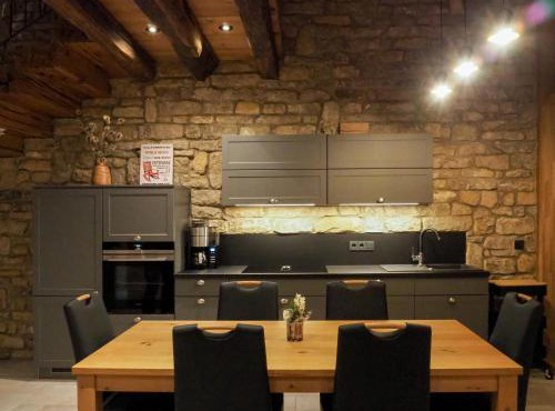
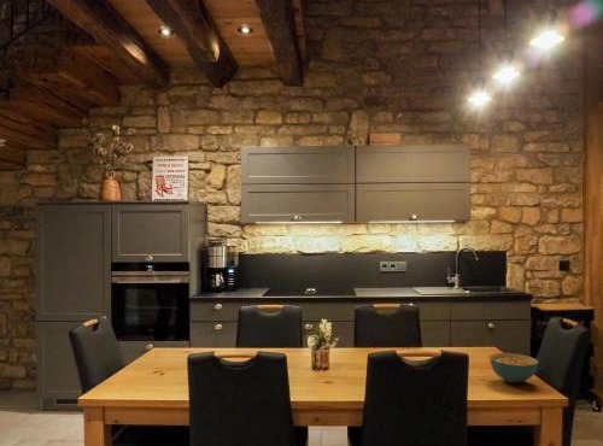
+ cereal bowl [488,352,539,385]
